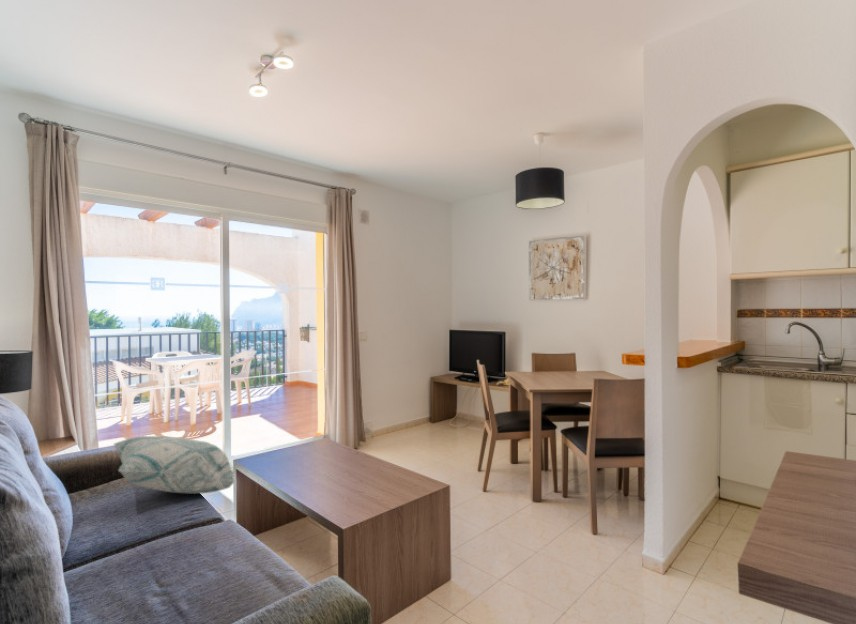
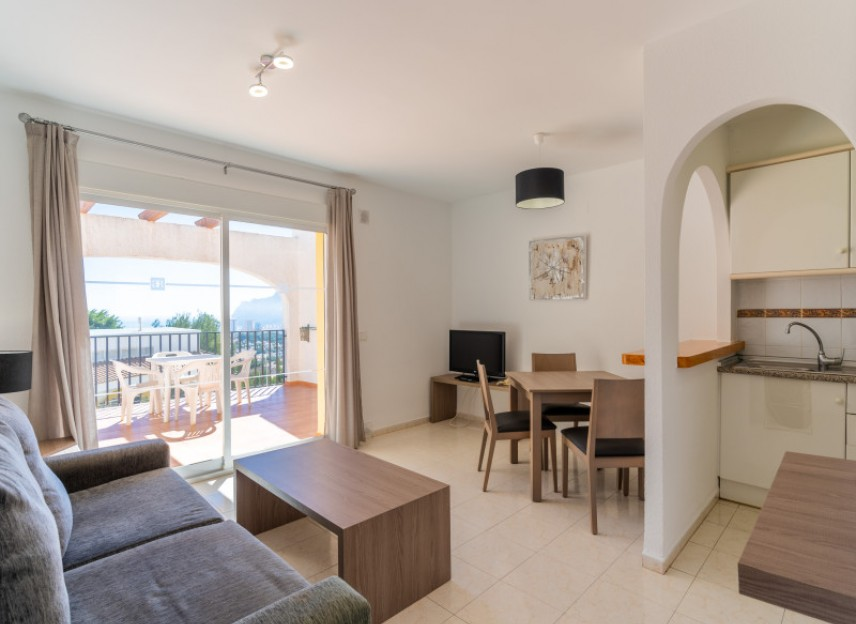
- decorative pillow [112,435,236,495]
